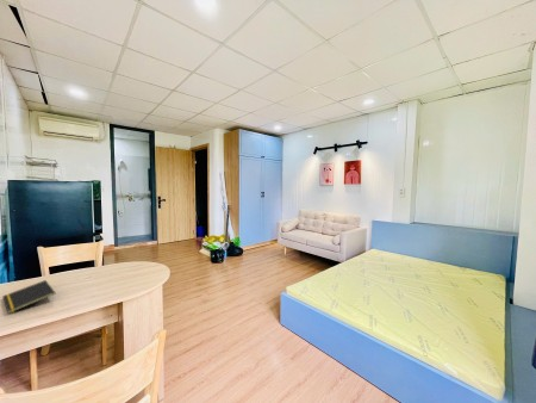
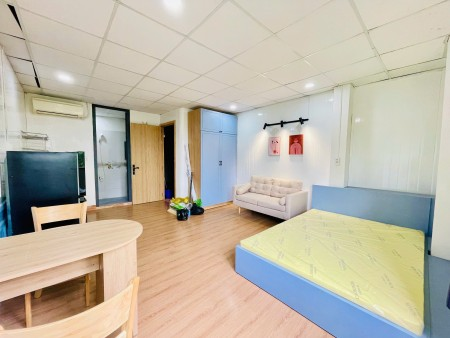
- notepad [1,279,56,315]
